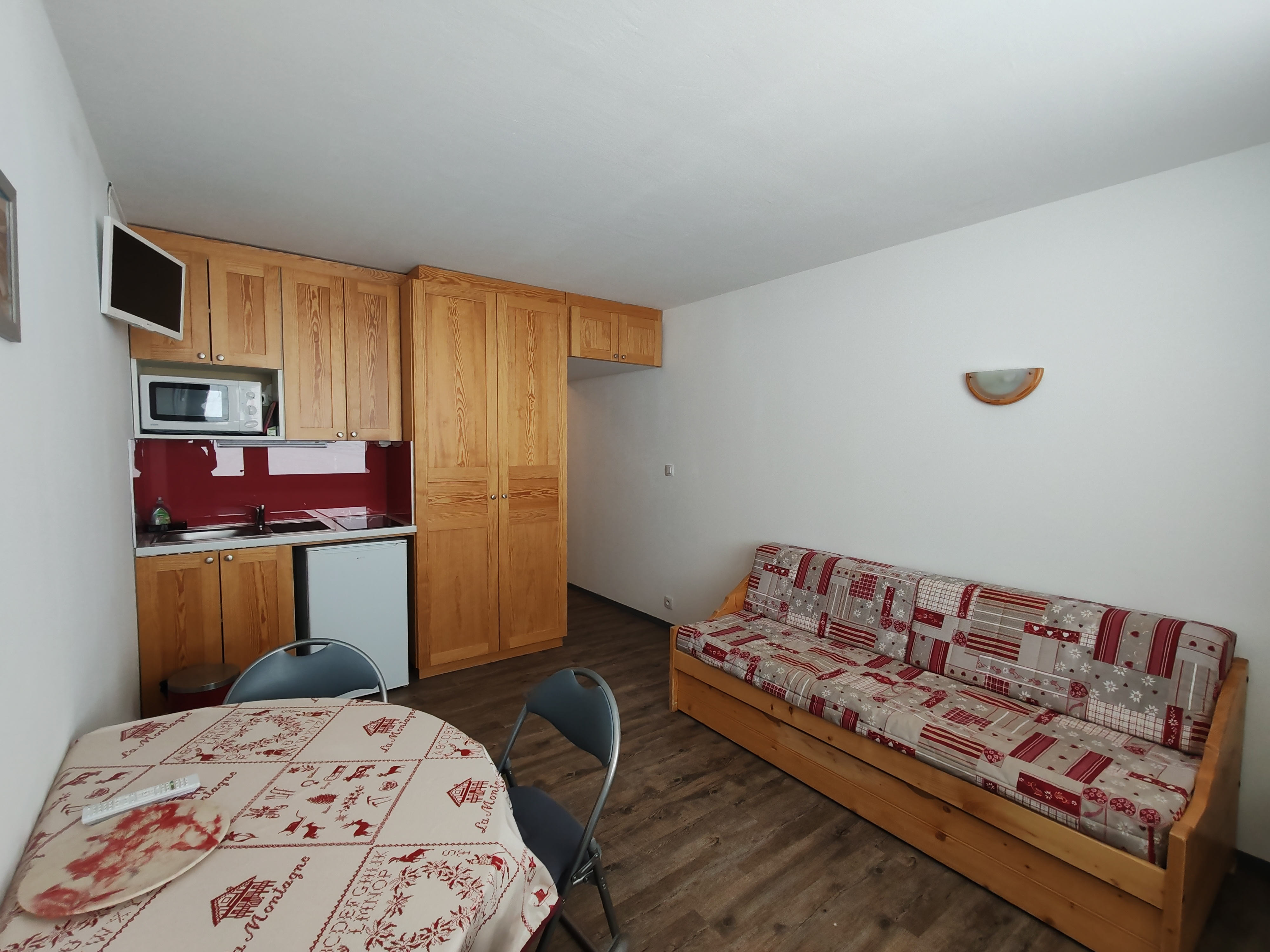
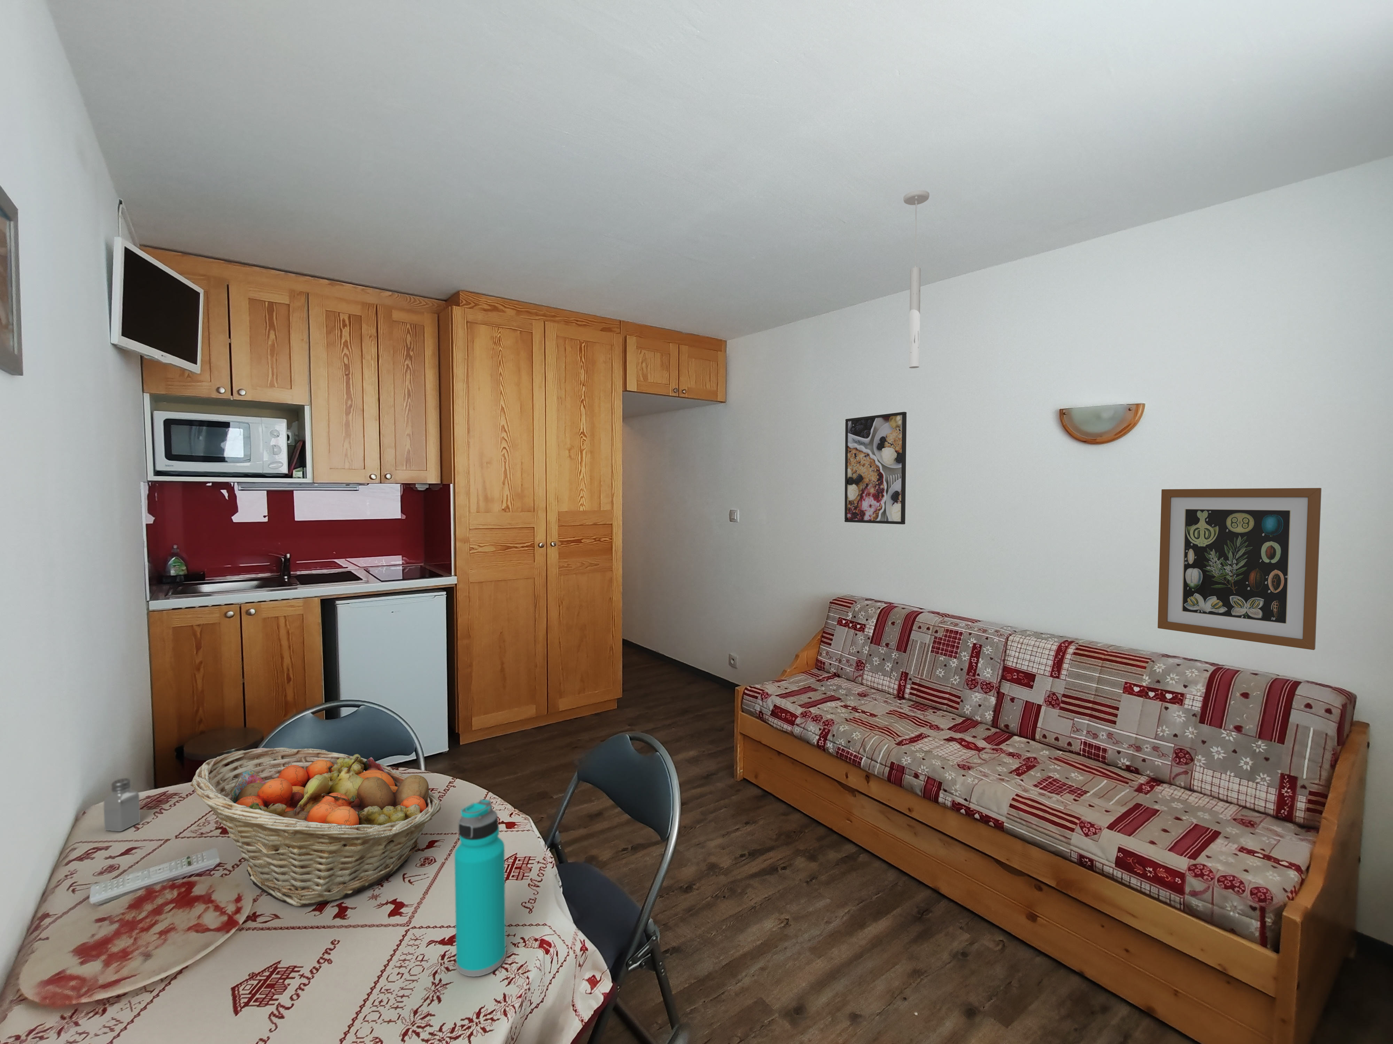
+ wall art [1157,488,1322,650]
+ saltshaker [103,778,140,831]
+ water bottle [454,799,507,977]
+ fruit basket [190,747,441,907]
+ ceiling light [903,190,930,368]
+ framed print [845,411,907,525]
